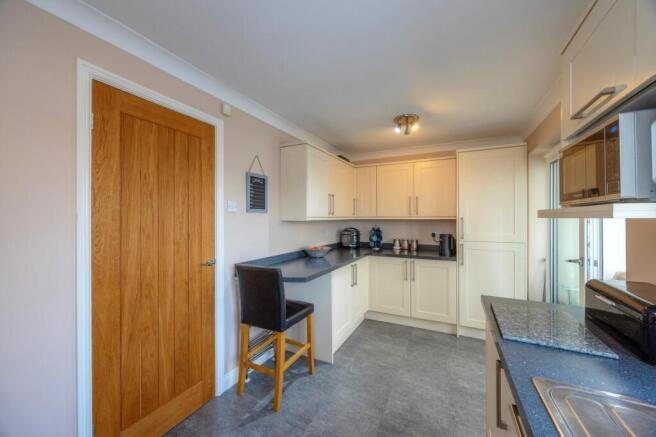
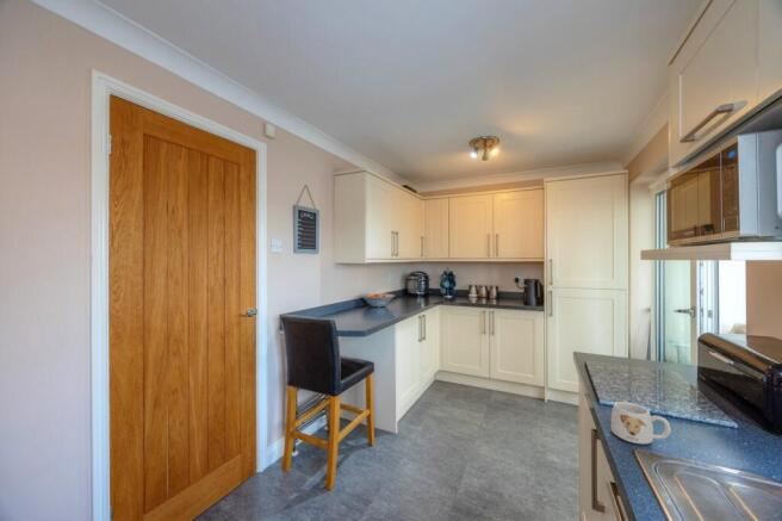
+ mug [610,401,672,445]
